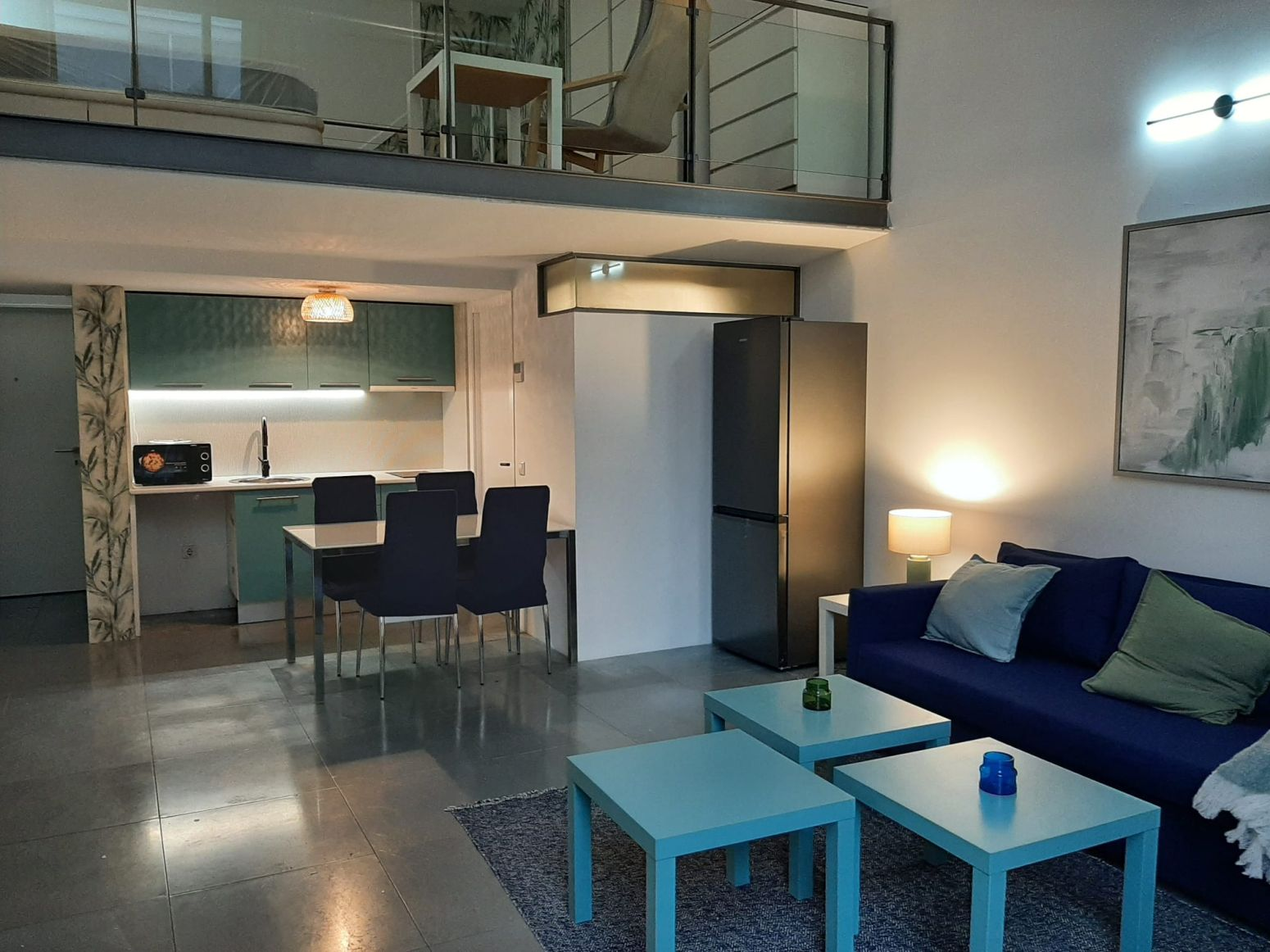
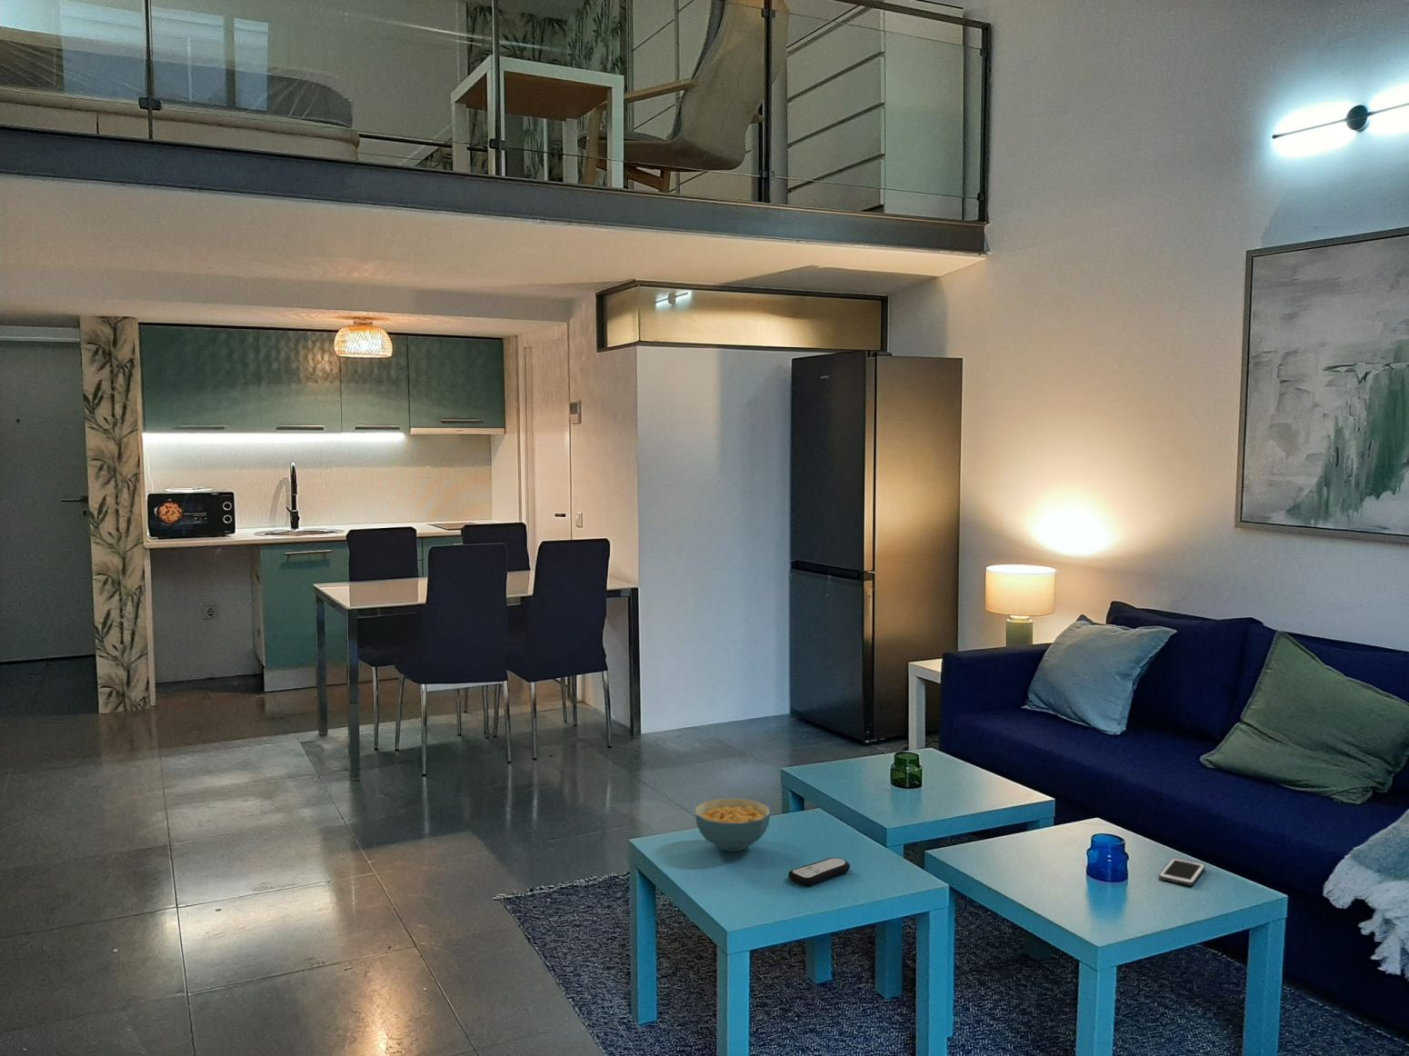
+ remote control [788,857,851,887]
+ cereal bowl [693,798,772,852]
+ cell phone [1158,857,1206,887]
